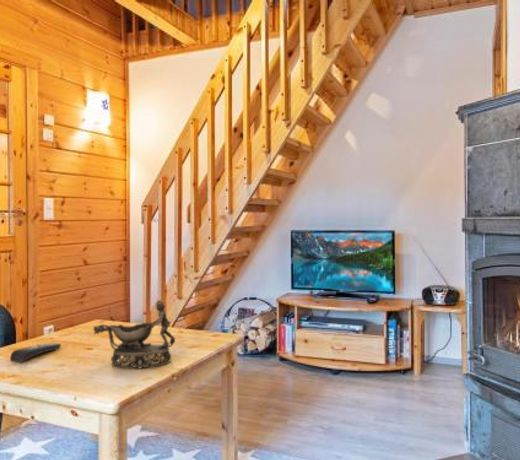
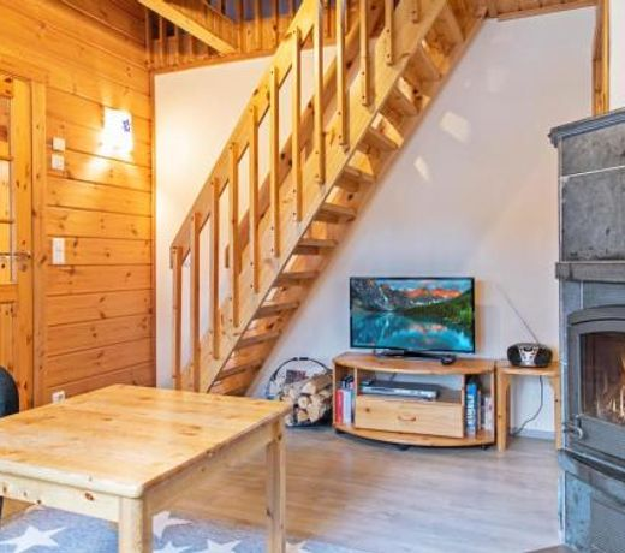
- remote control [9,342,62,363]
- decorative bowl [92,299,176,370]
